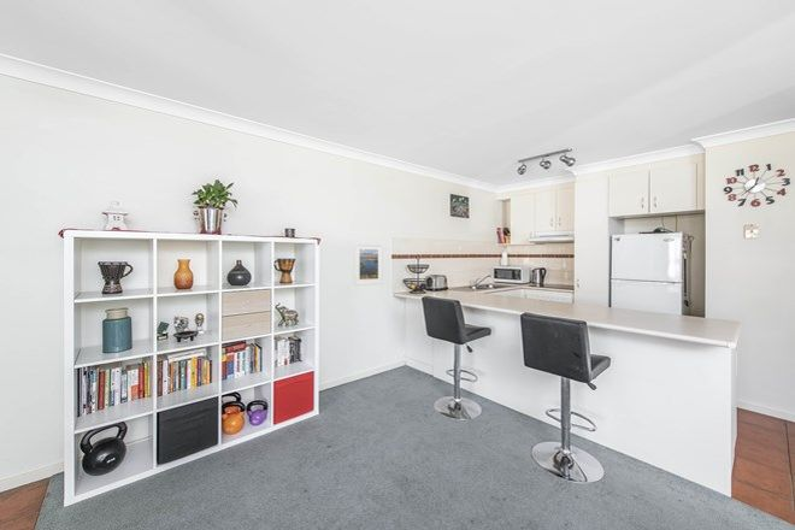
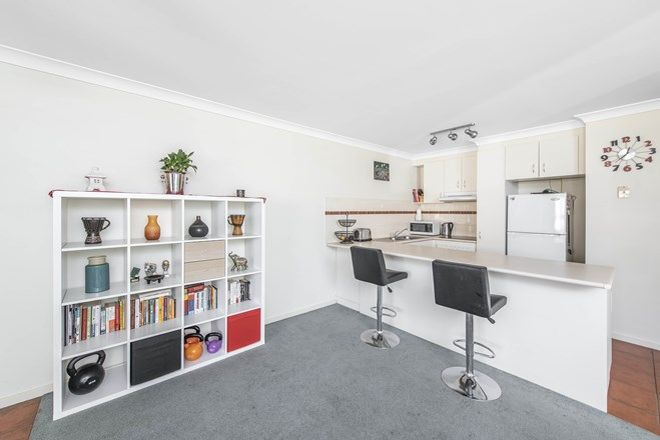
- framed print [353,242,384,287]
